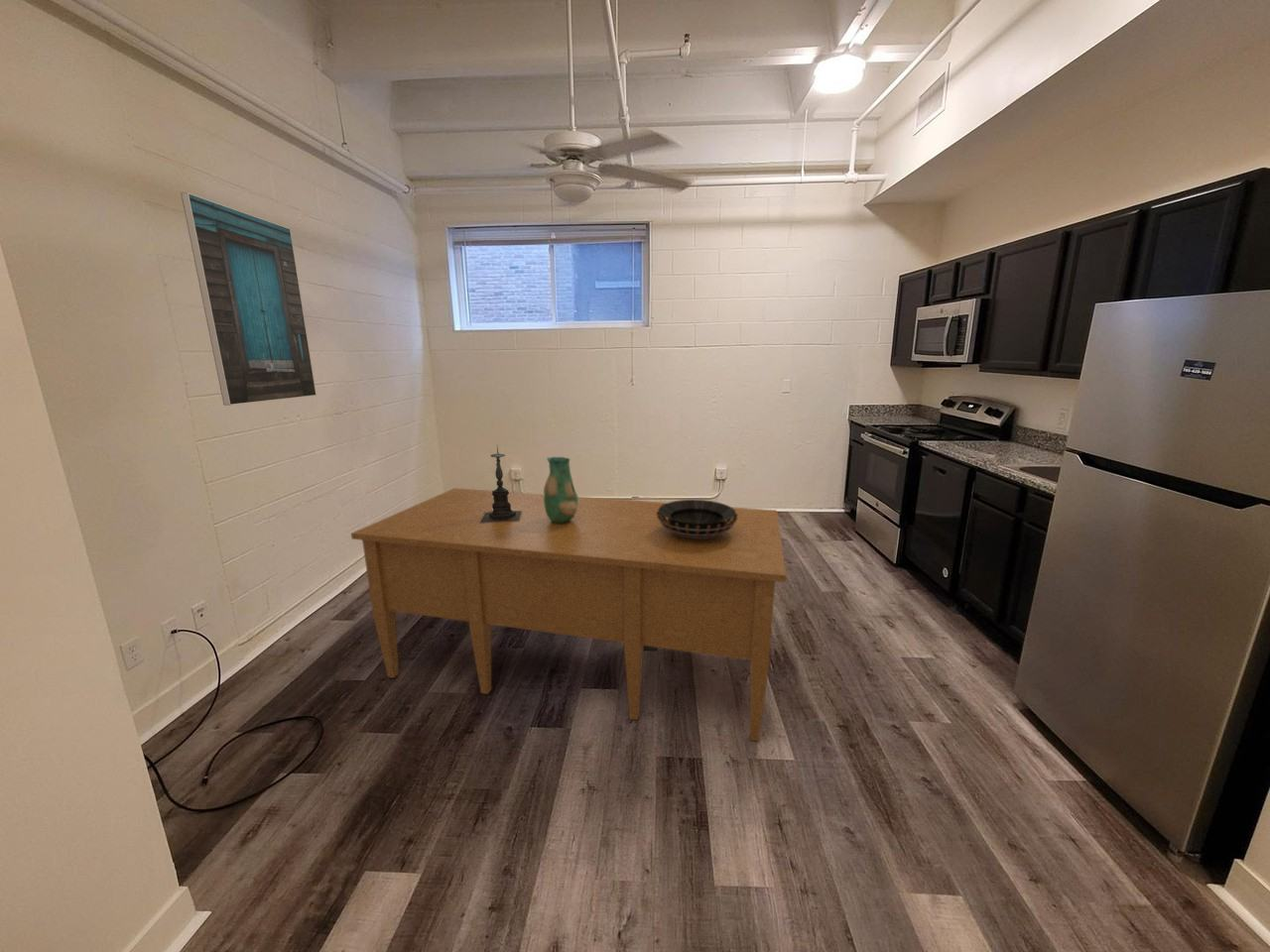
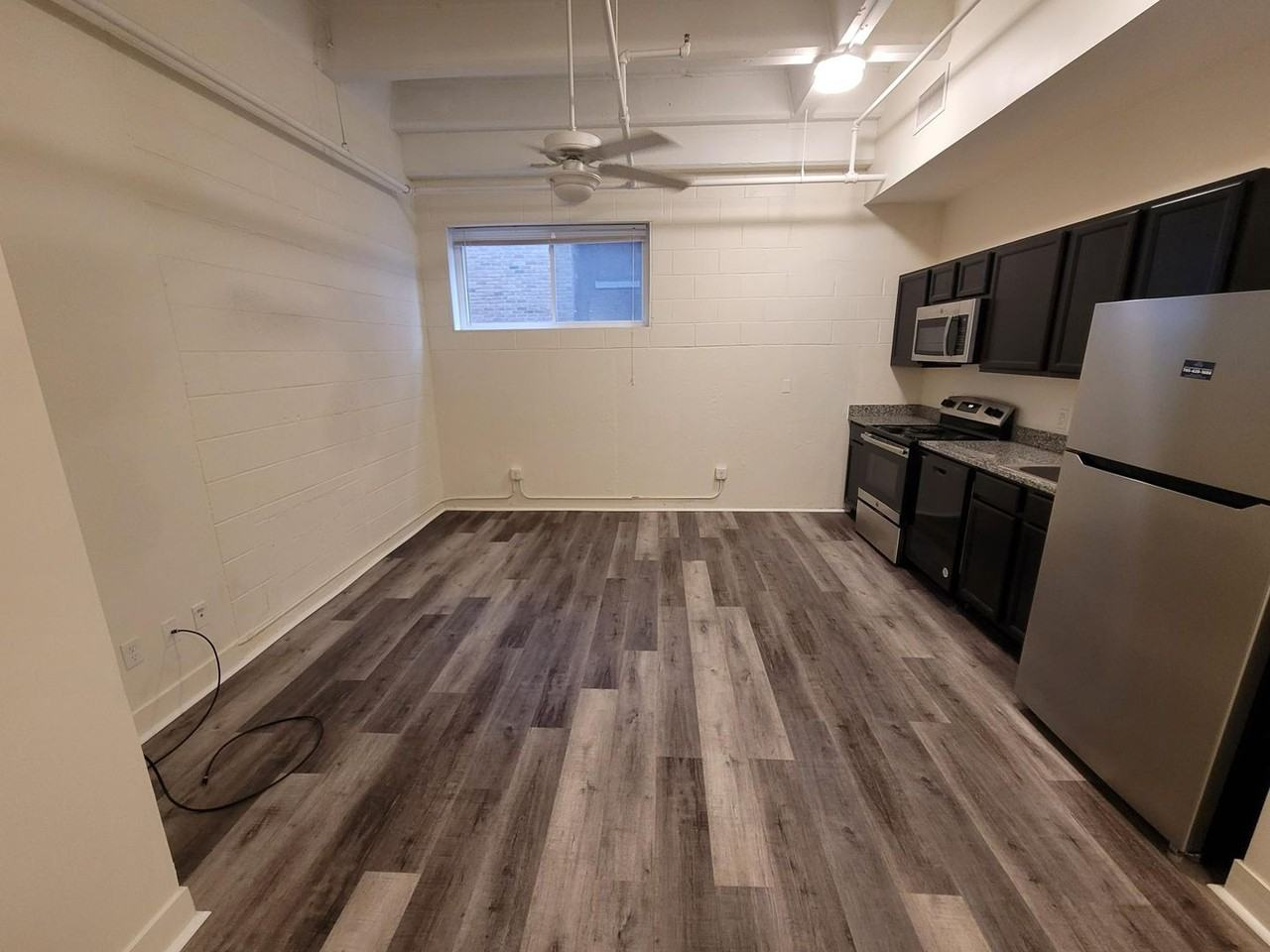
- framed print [180,191,318,407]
- vase [543,456,578,524]
- candle holder [480,445,522,523]
- desk [350,487,787,743]
- decorative bowl [657,499,737,538]
